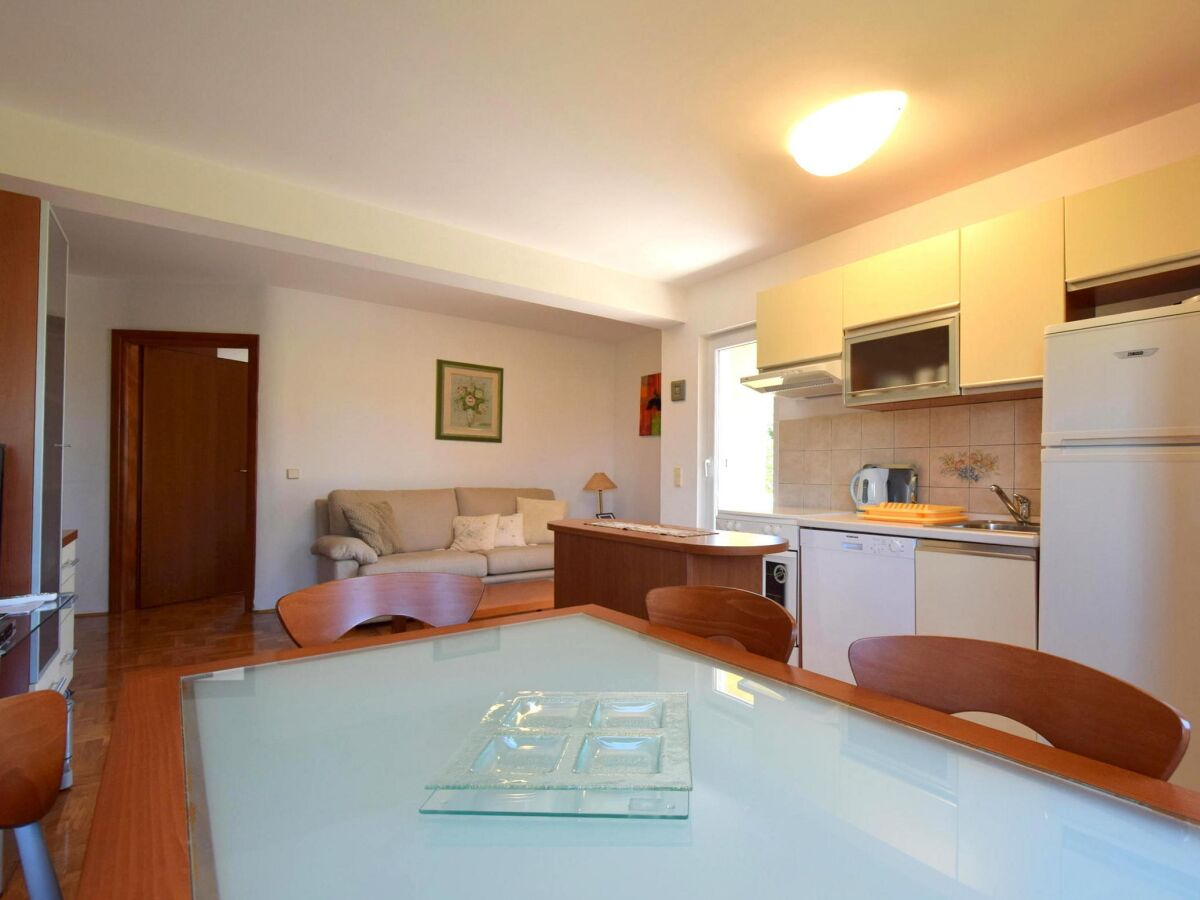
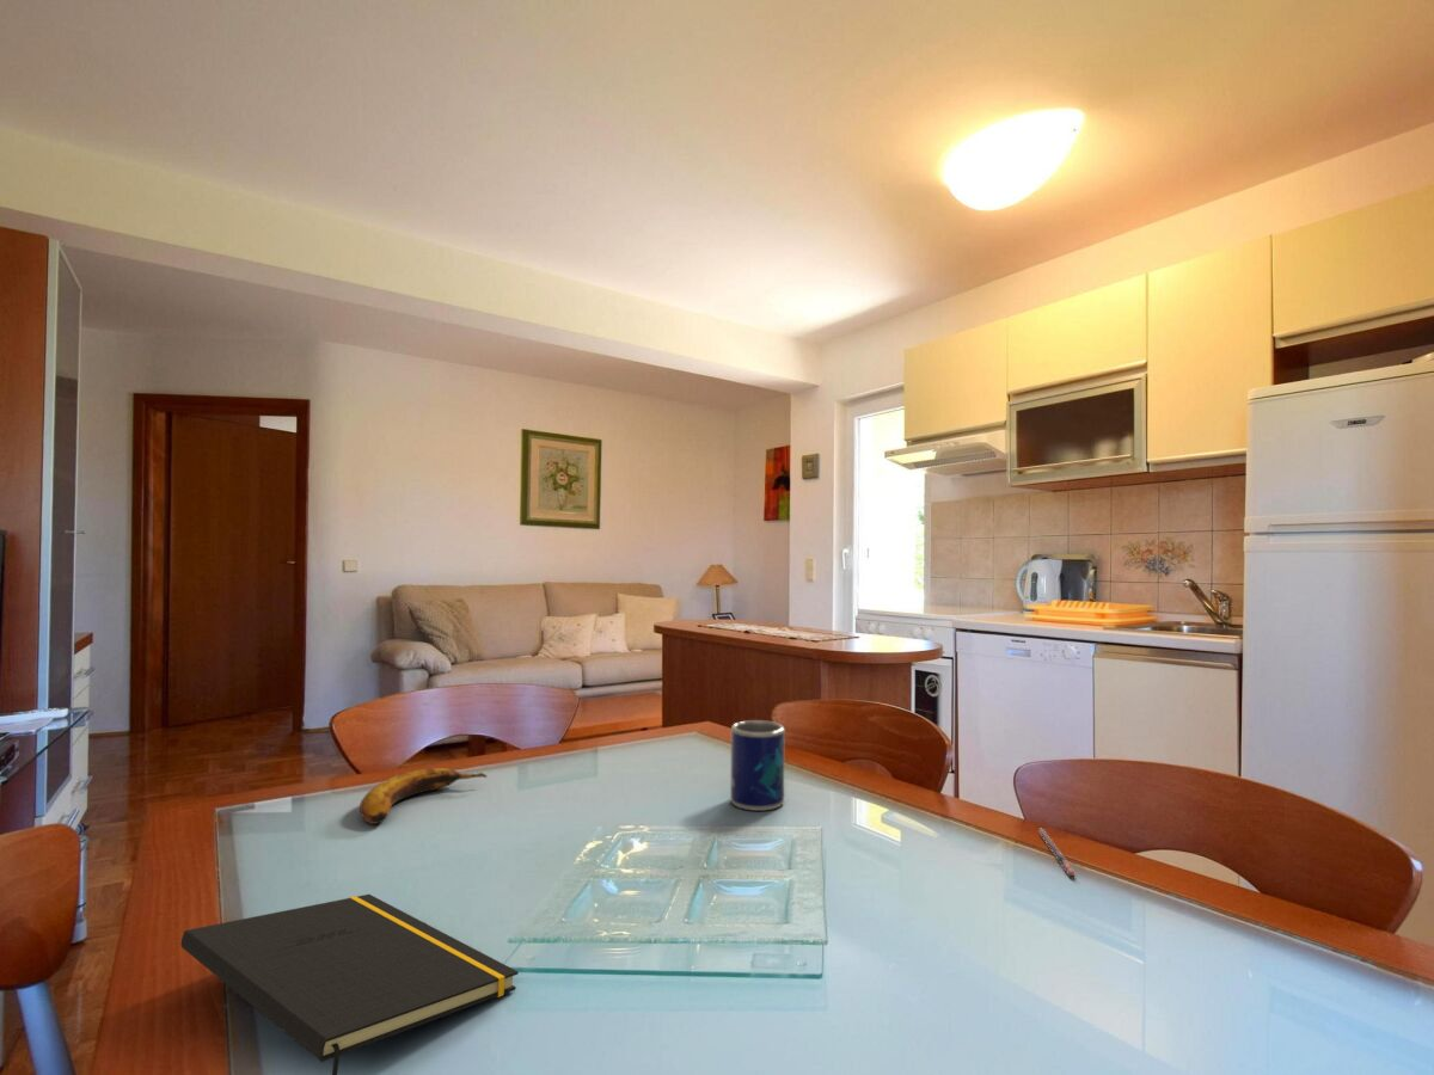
+ pen [1037,828,1077,878]
+ notepad [180,893,520,1075]
+ mug [729,719,786,812]
+ banana [358,767,488,825]
